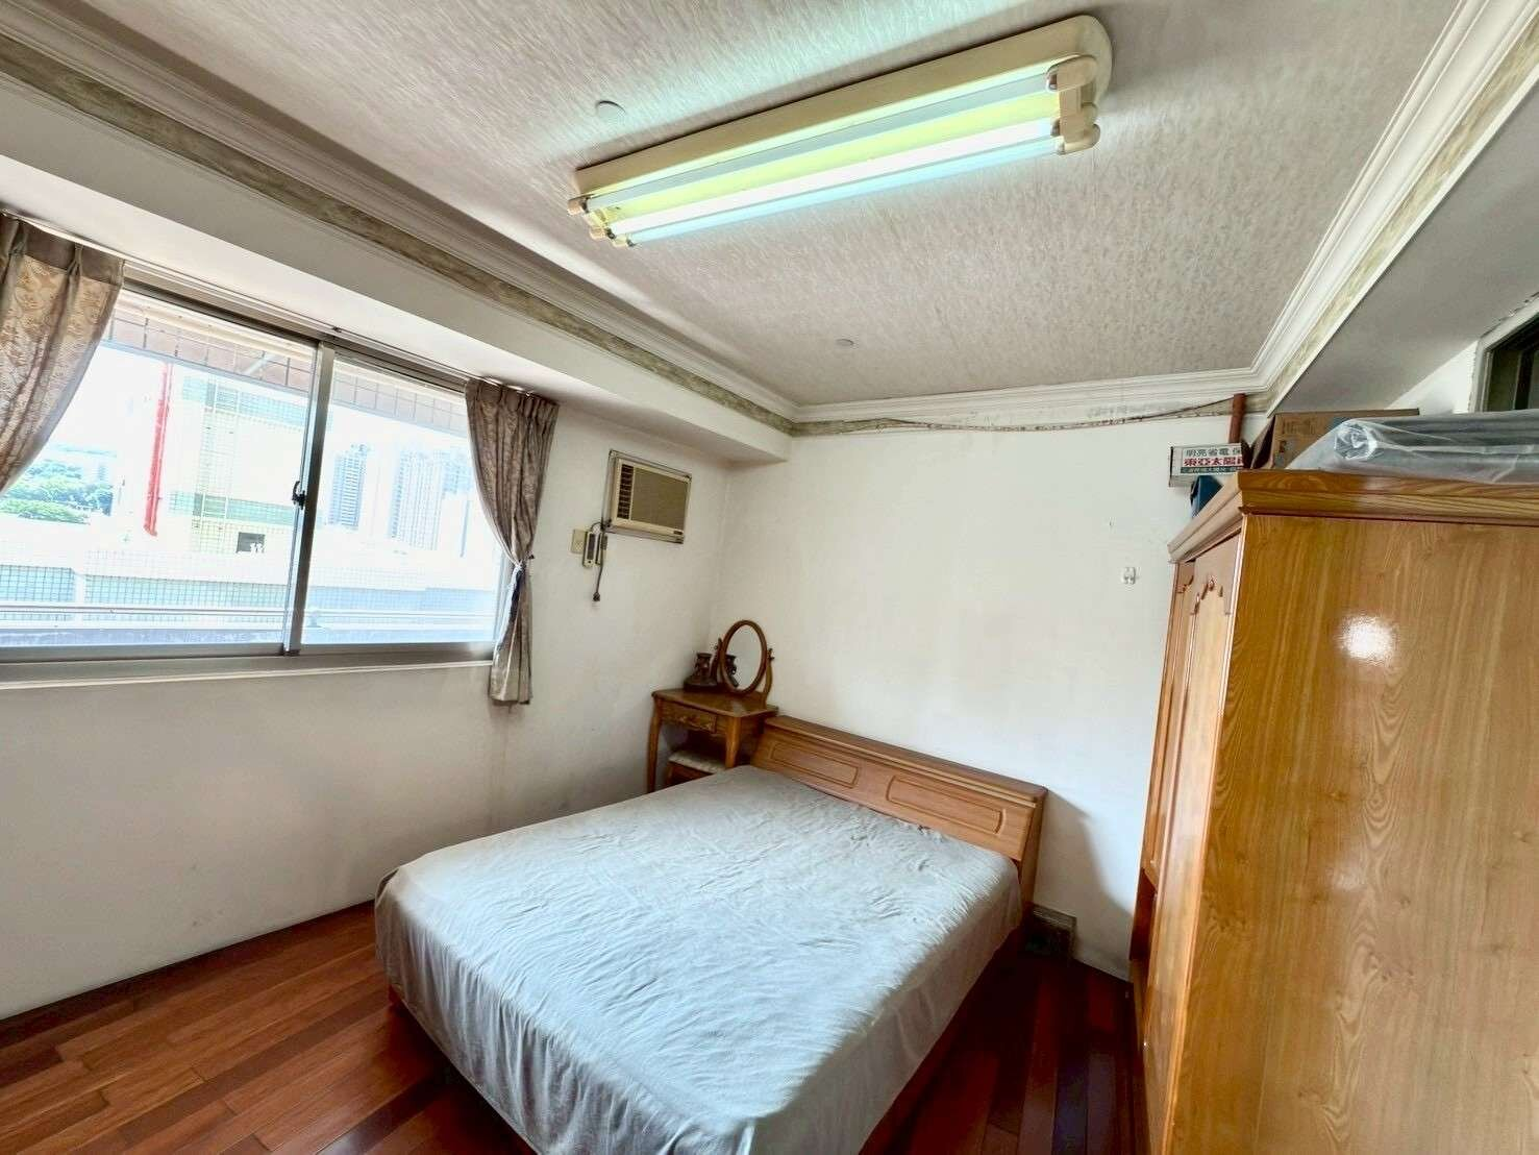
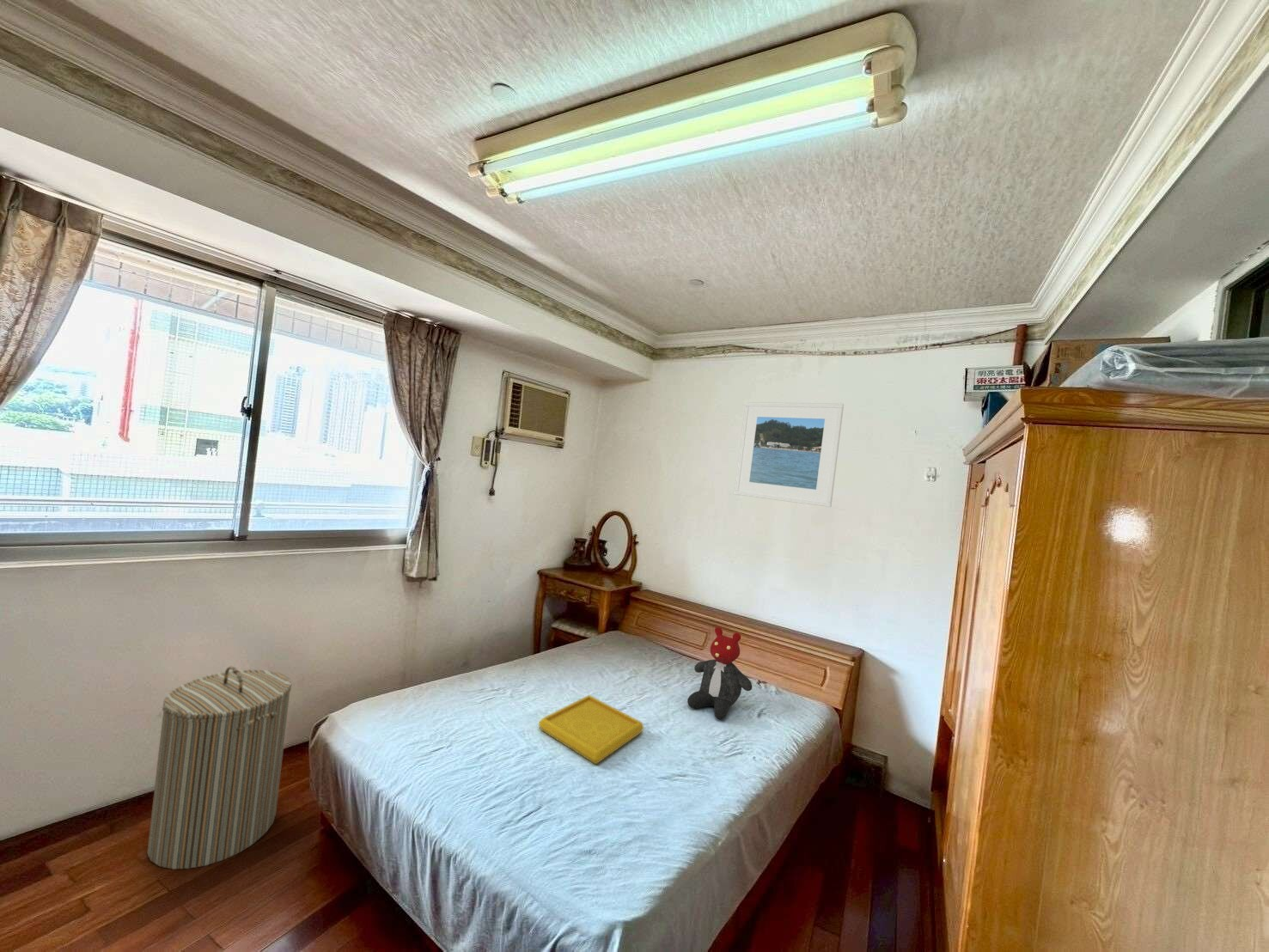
+ teddy bear [686,626,753,720]
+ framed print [734,401,845,508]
+ serving tray [538,694,644,765]
+ laundry hamper [146,665,293,870]
